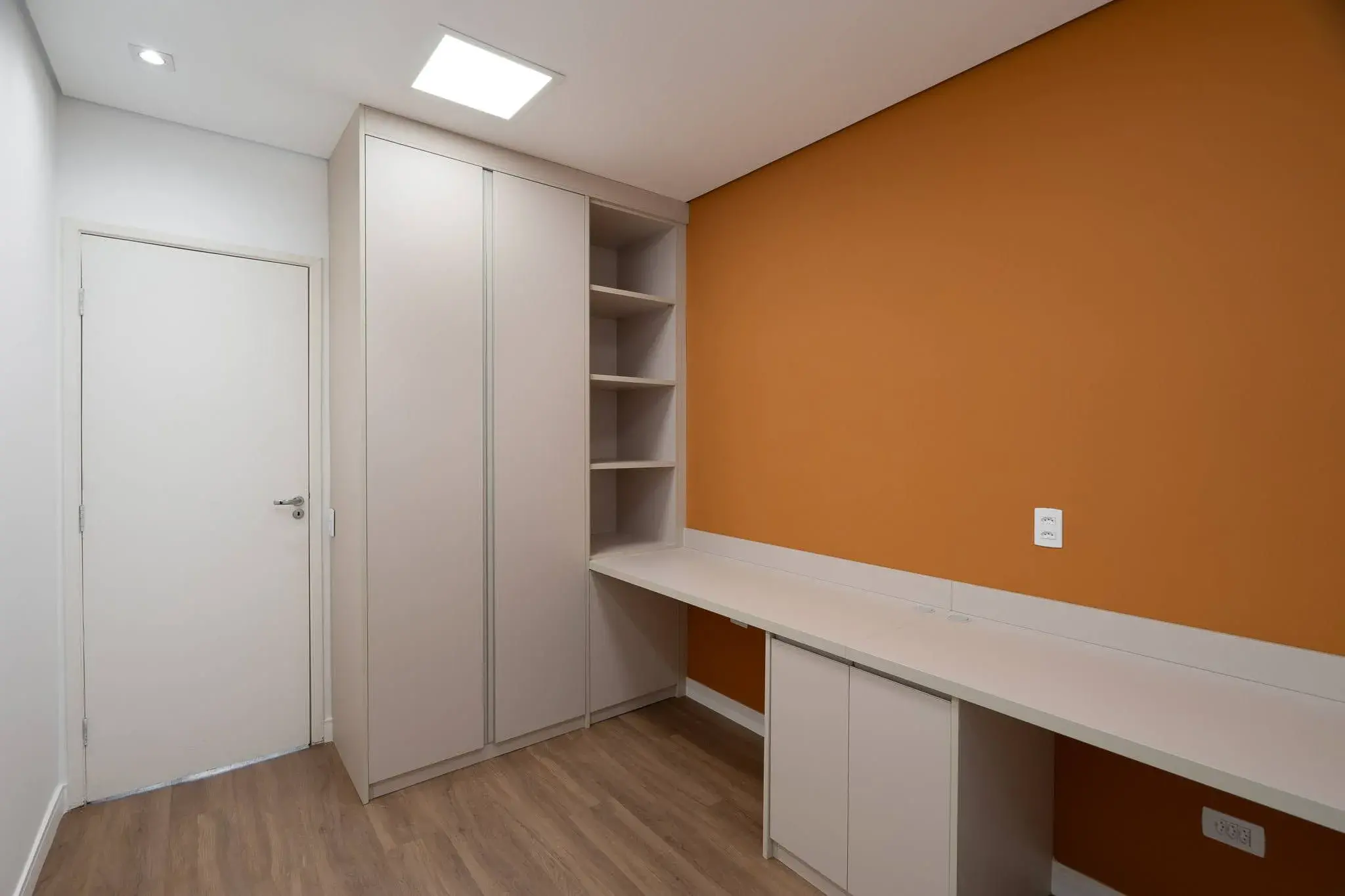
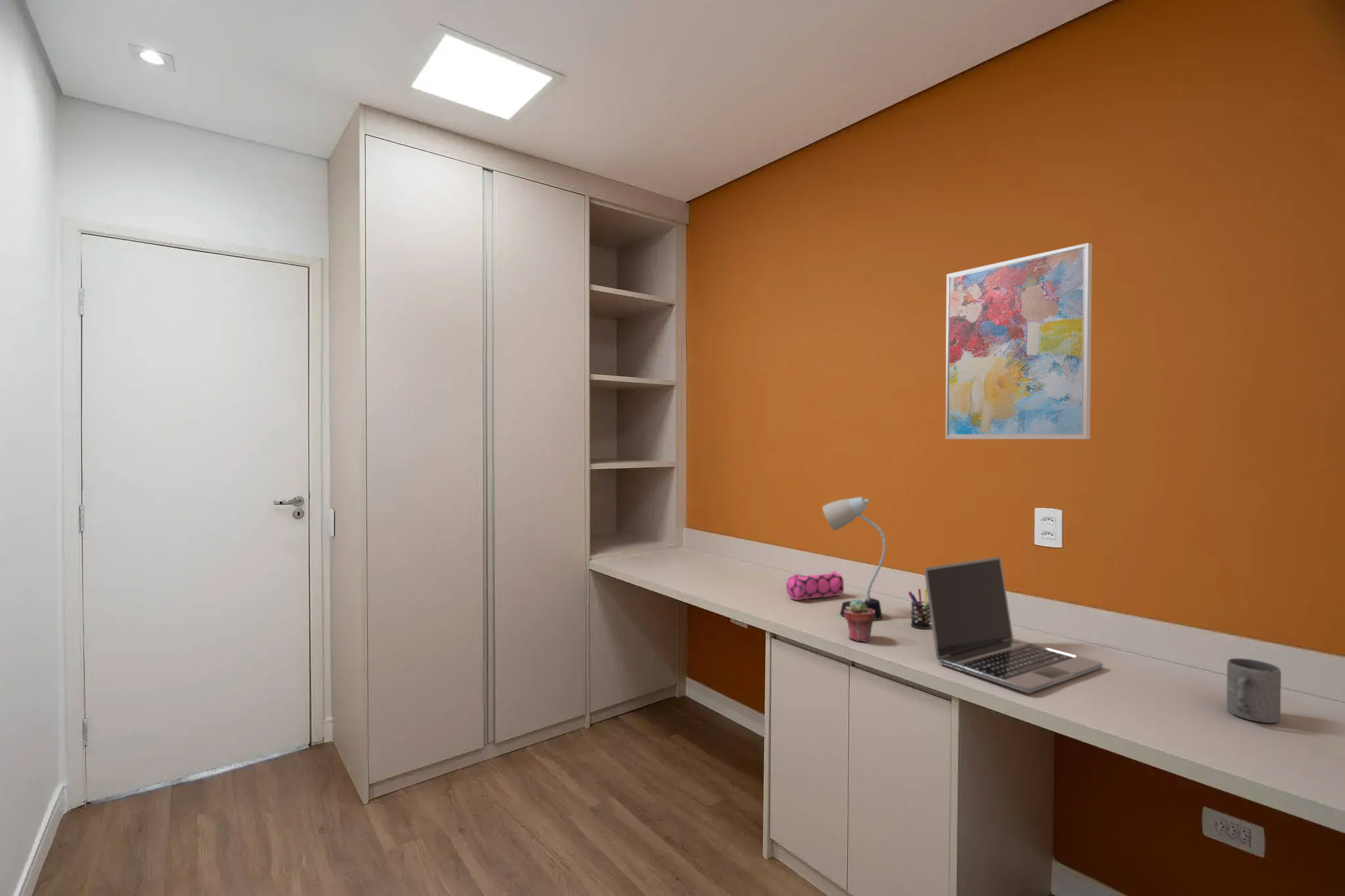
+ mug [1226,658,1282,723]
+ desk lamp [822,496,887,621]
+ pen holder [908,588,931,629]
+ wall art [944,242,1093,440]
+ potted succulent [844,598,875,643]
+ laptop [923,556,1103,694]
+ pencil case [785,570,845,601]
